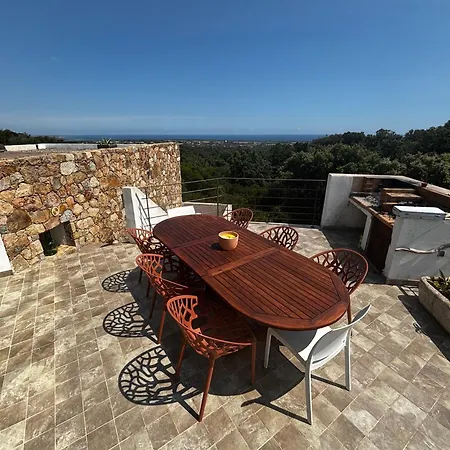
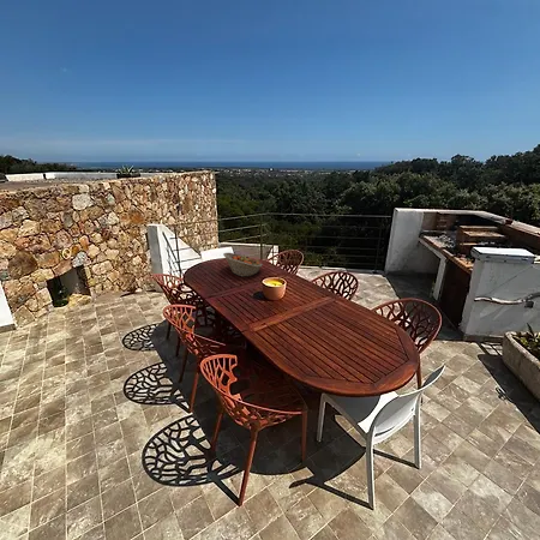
+ fruit basket [222,252,263,277]
